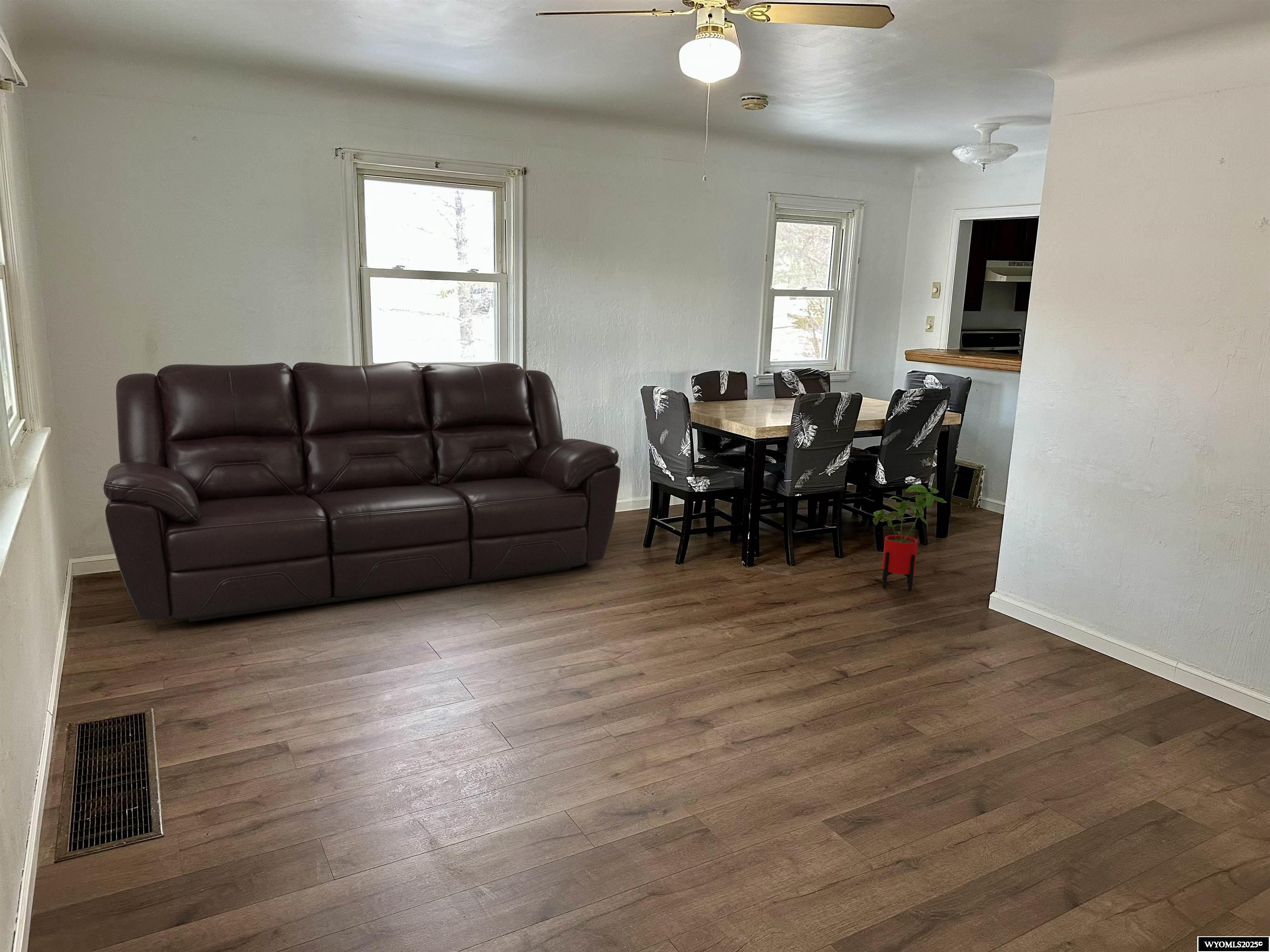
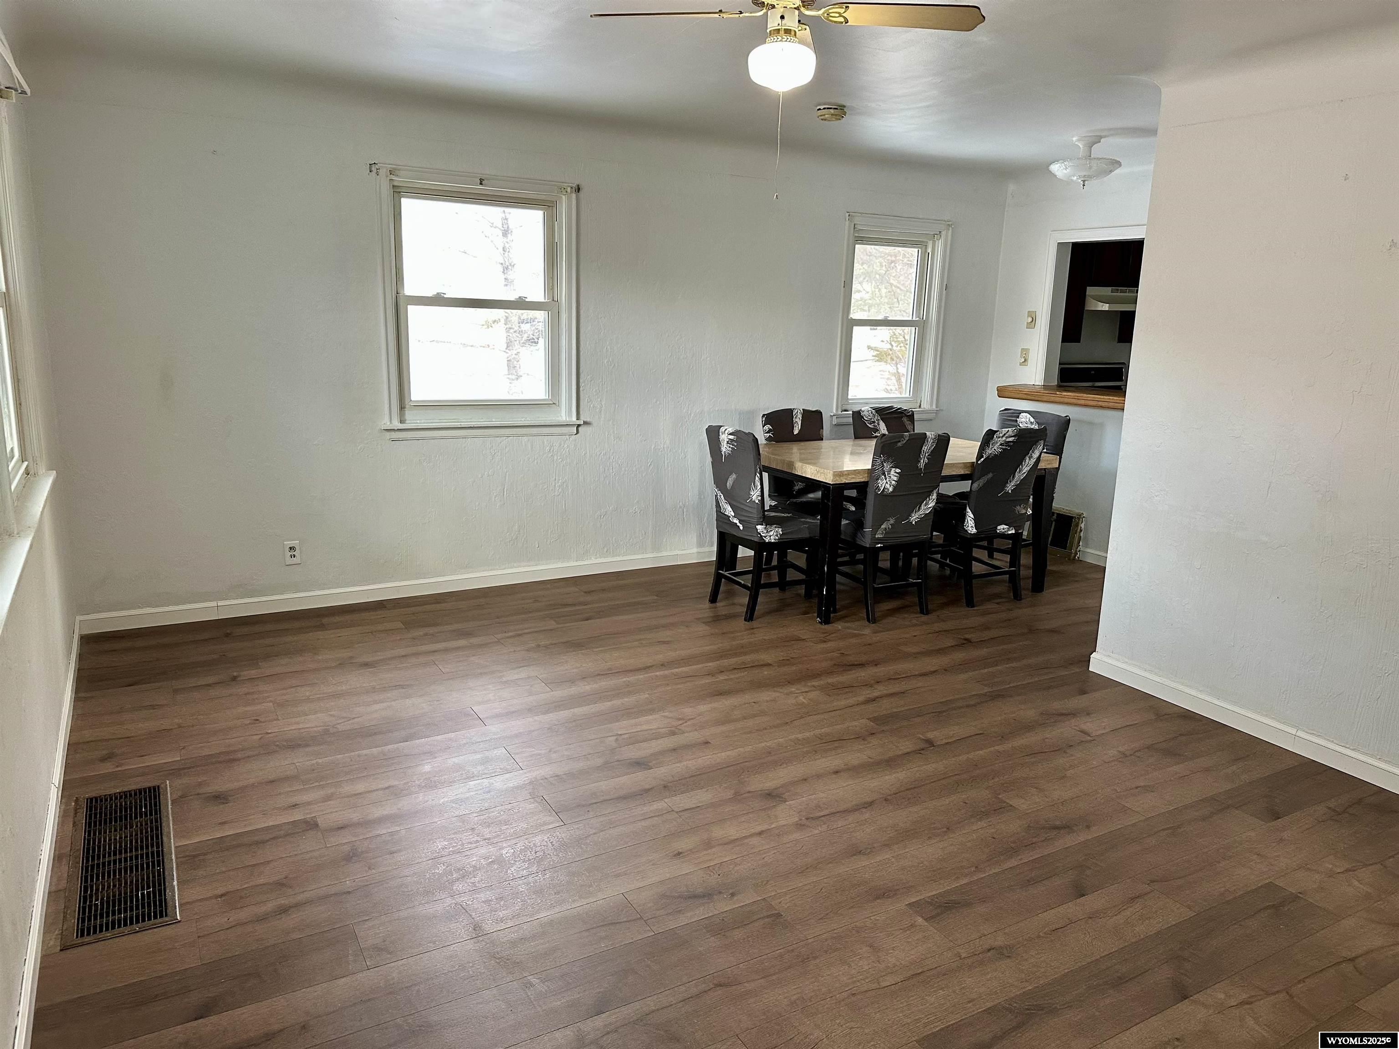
- house plant [872,484,948,591]
- sofa [103,361,621,622]
